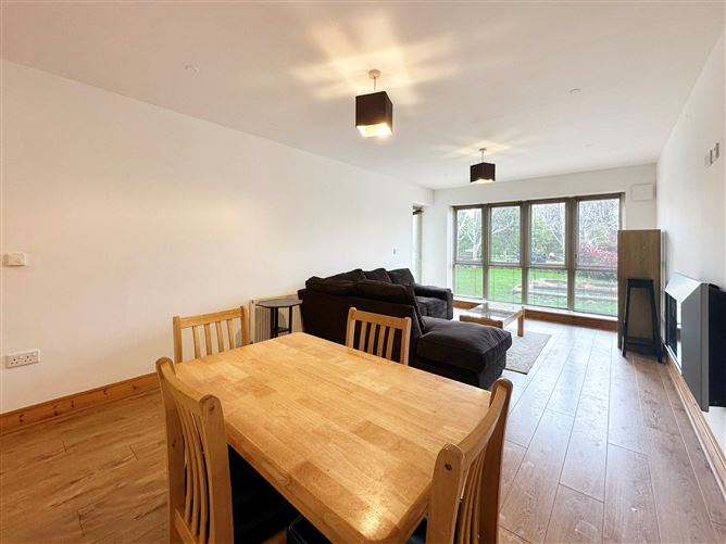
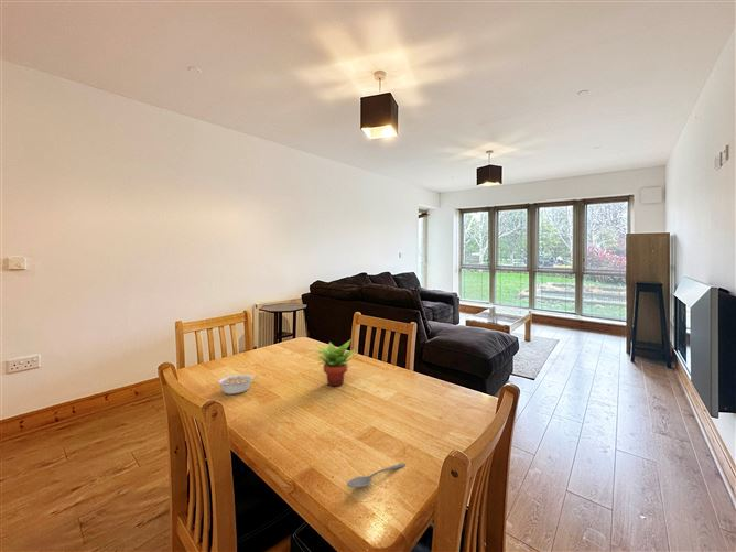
+ legume [217,374,259,396]
+ spoon [346,463,407,488]
+ succulent plant [310,338,358,387]
